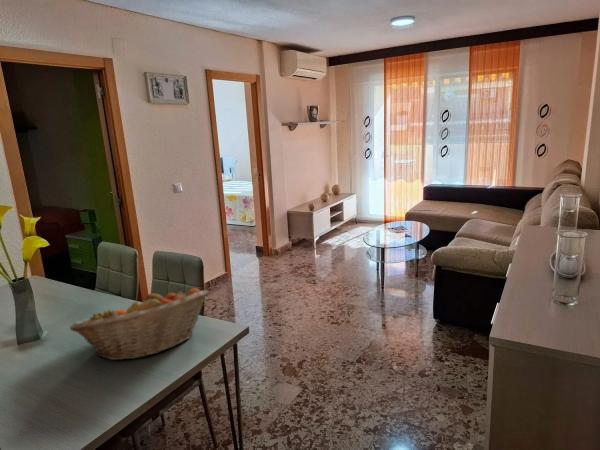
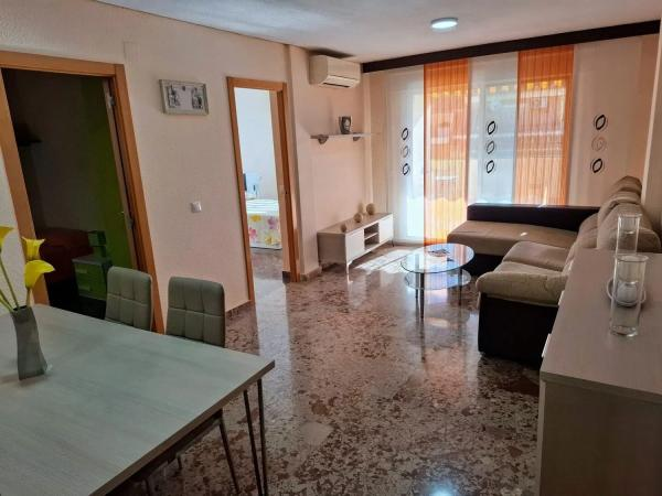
- fruit basket [69,287,209,361]
